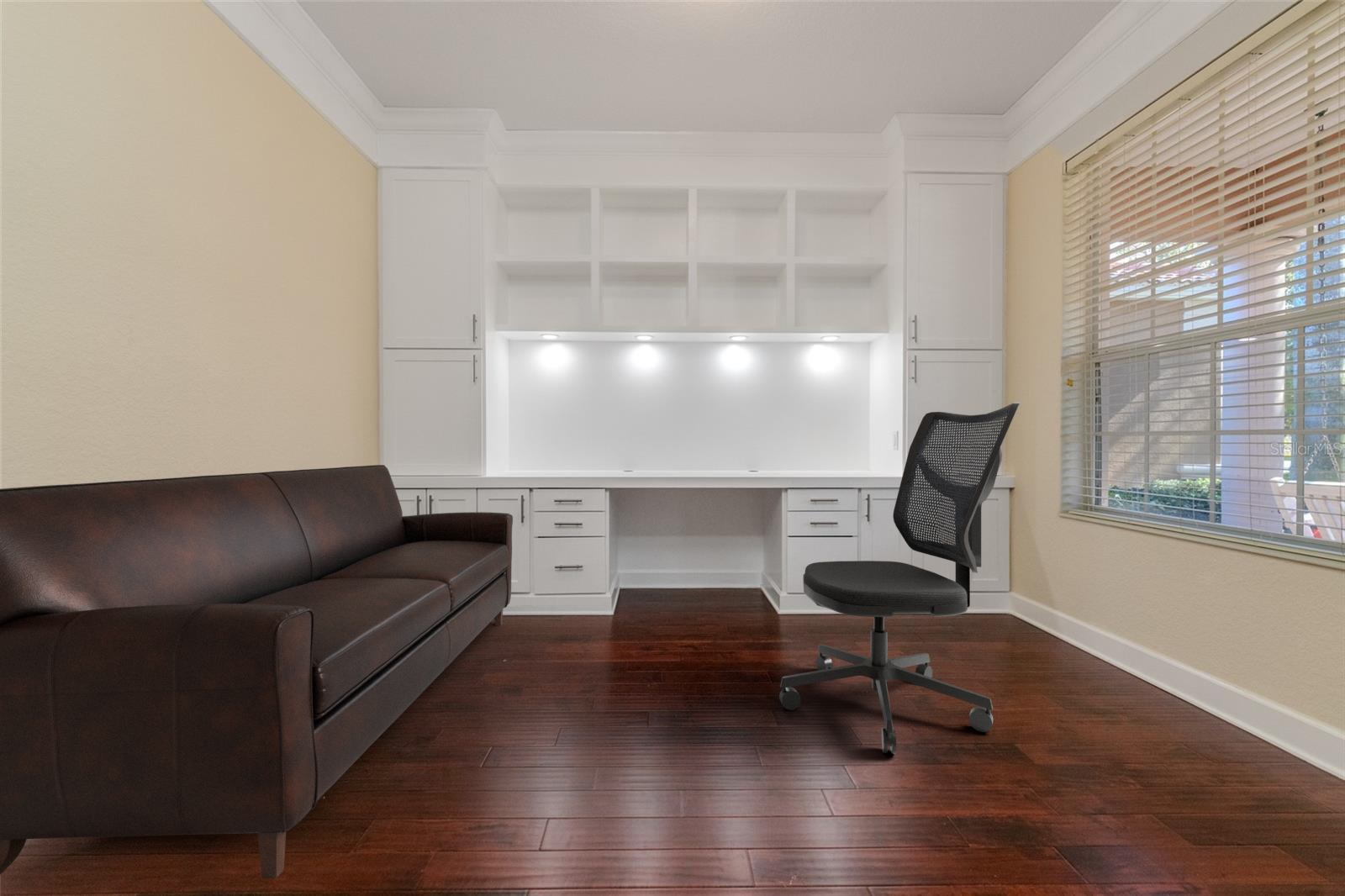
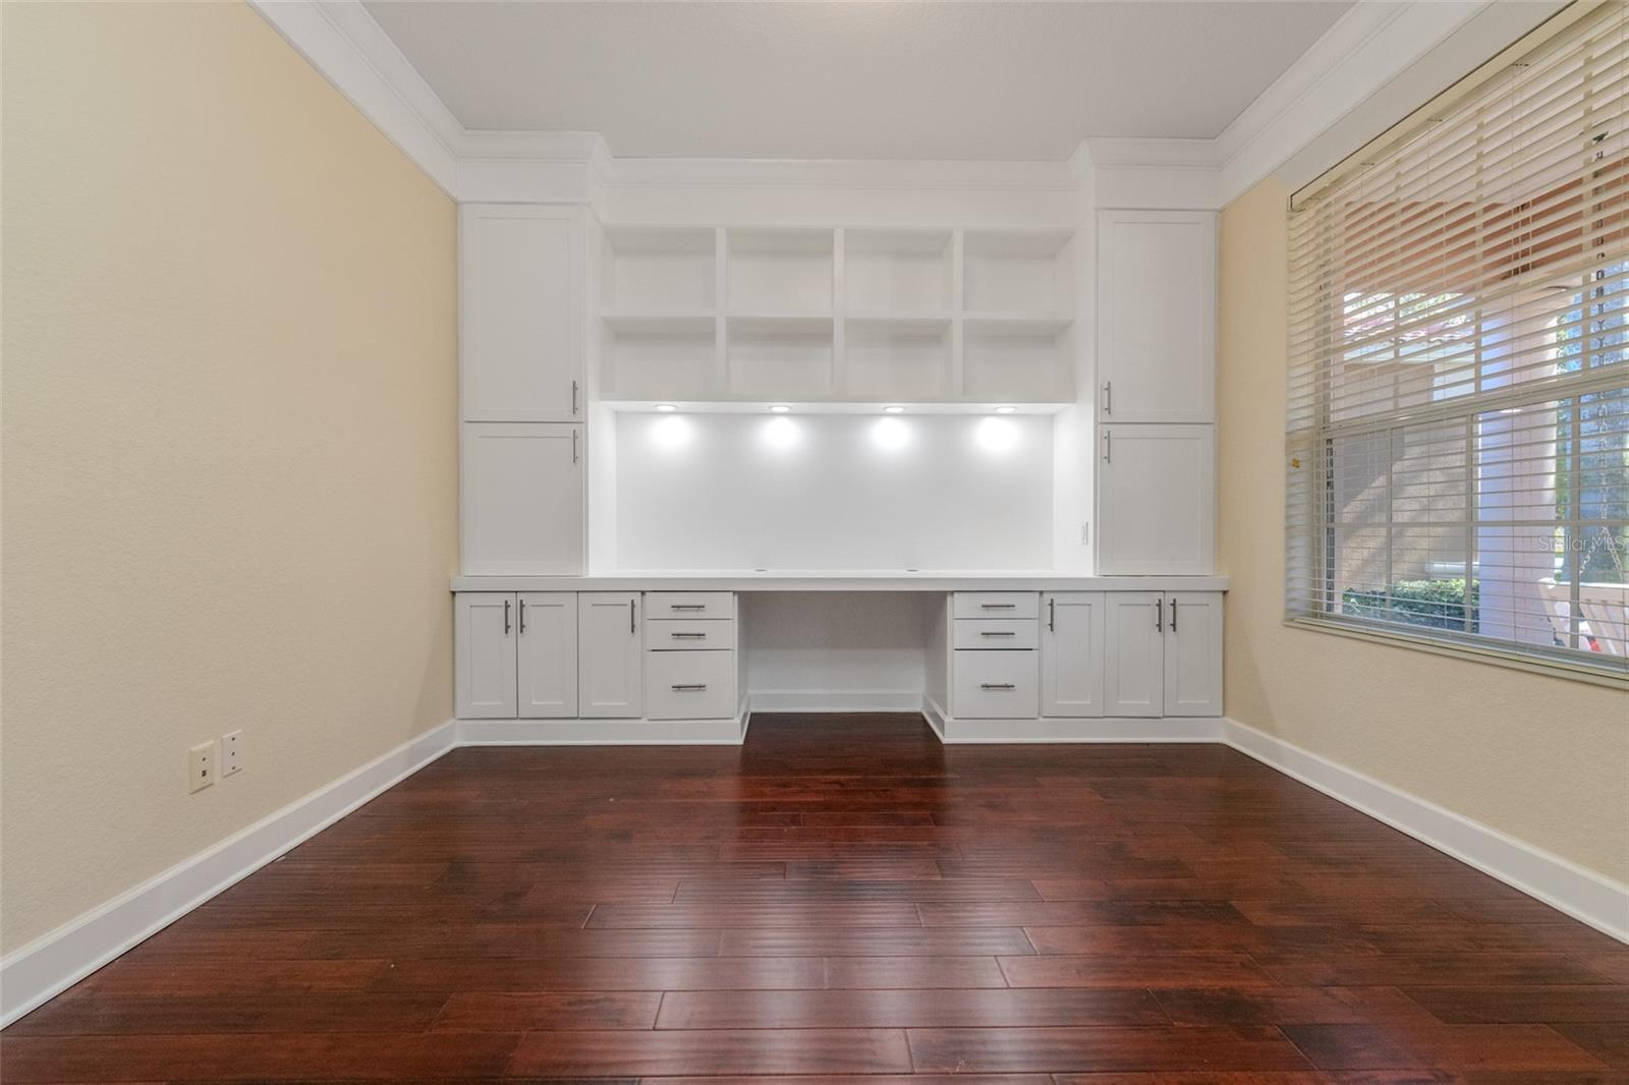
- sofa [0,464,514,879]
- office chair [778,401,1021,755]
